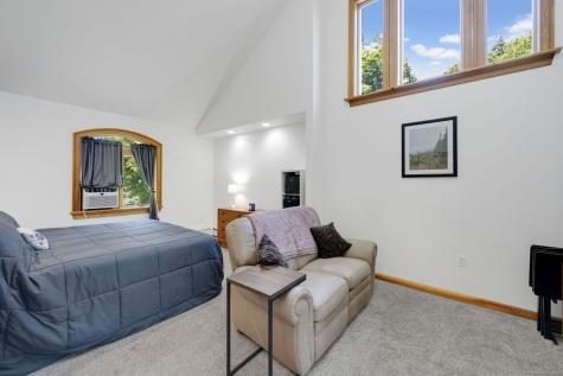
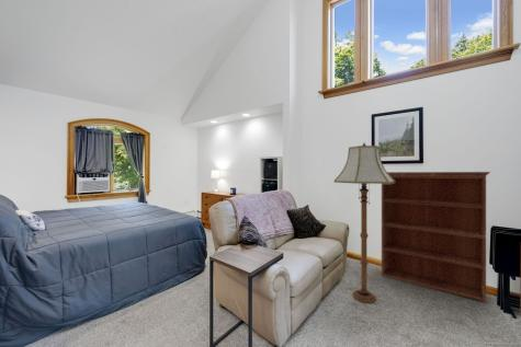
+ floor lamp [333,141,395,304]
+ bookcase [381,171,491,303]
